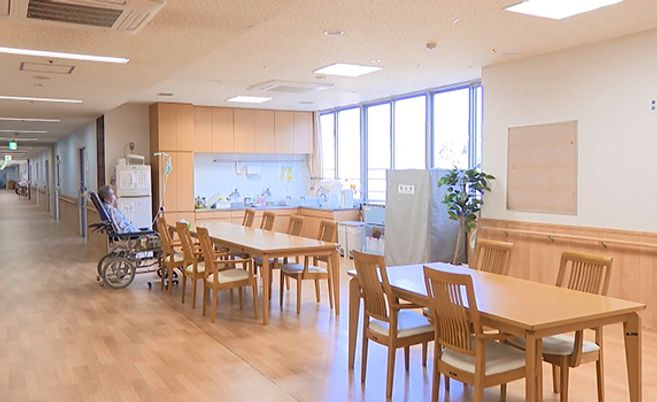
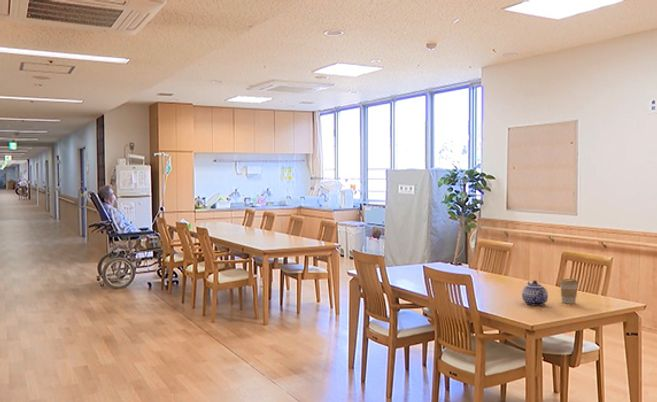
+ coffee cup [559,278,579,305]
+ teapot [521,279,549,307]
